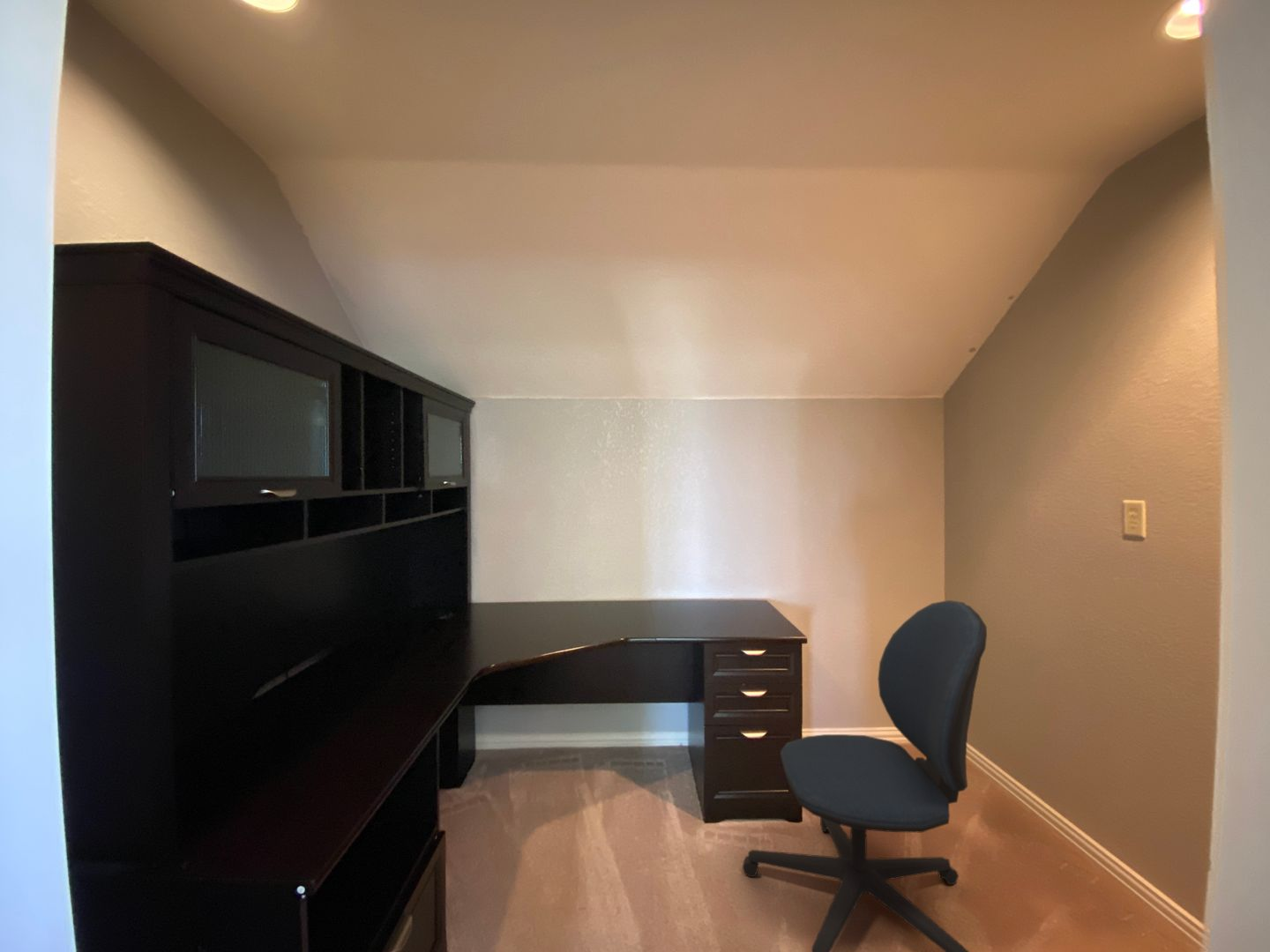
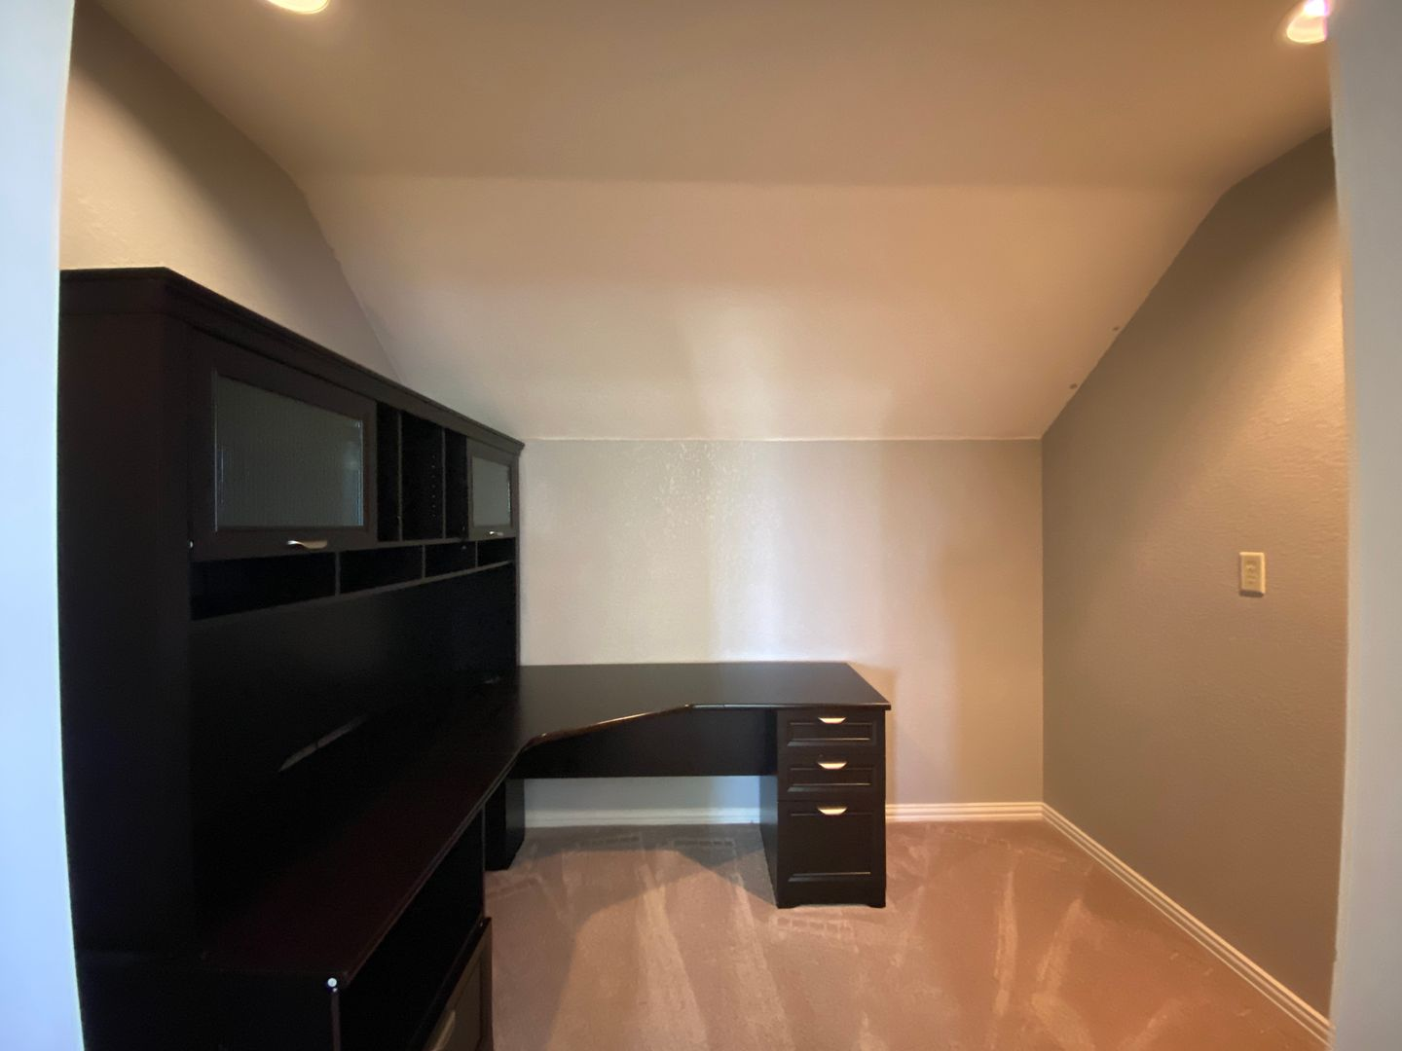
- office chair [742,599,988,952]
